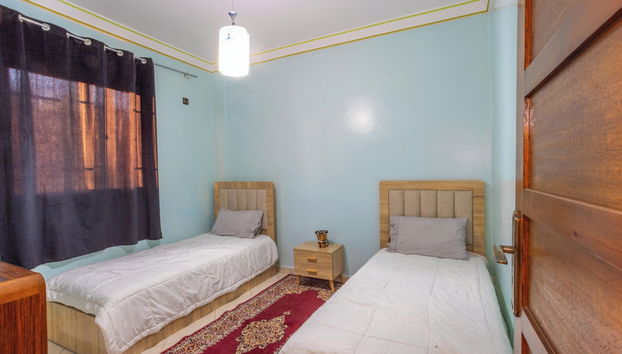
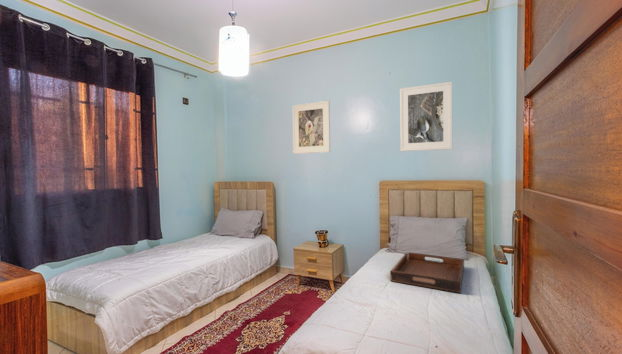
+ serving tray [389,251,465,294]
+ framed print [399,81,453,152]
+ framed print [291,100,331,155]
